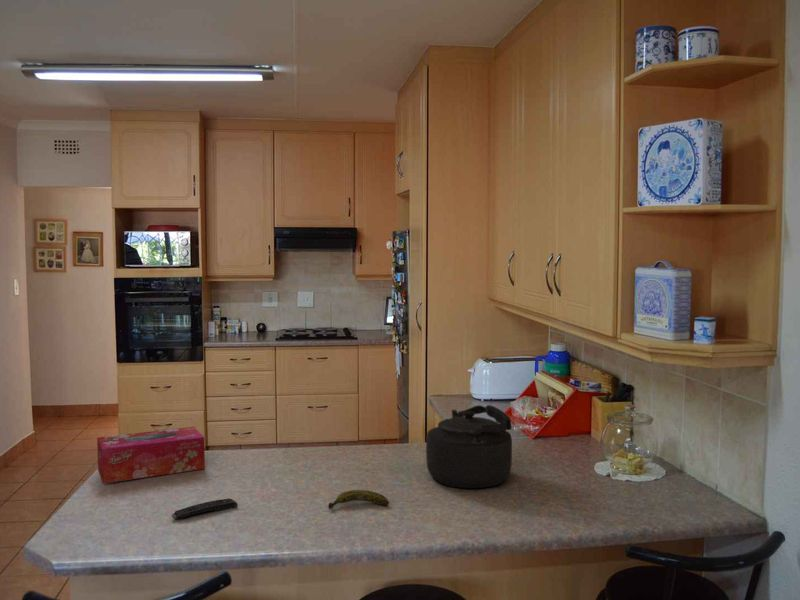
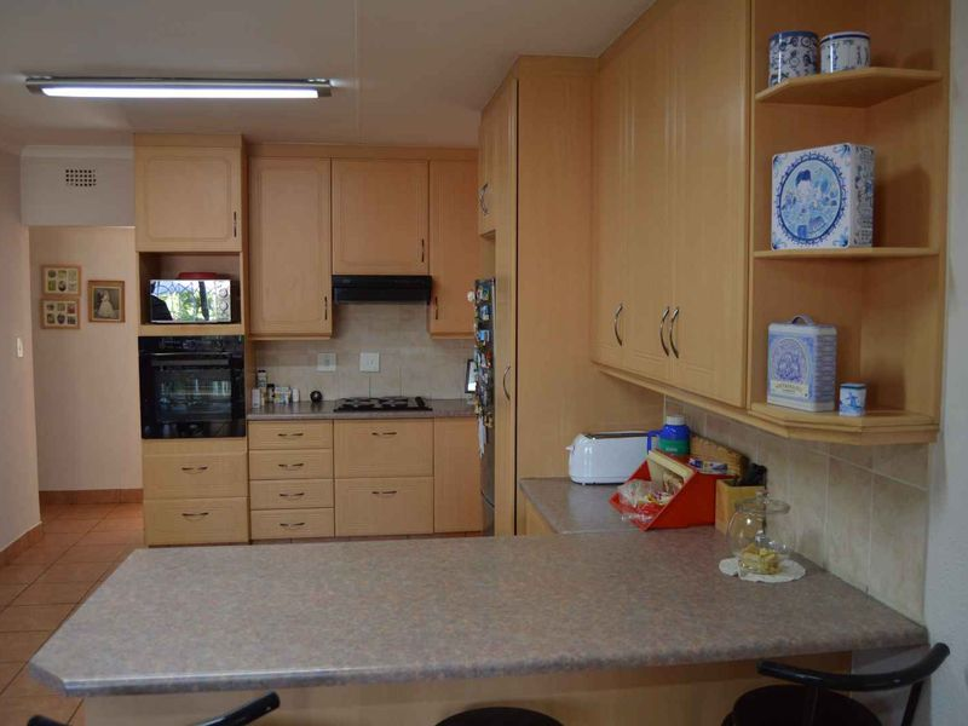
- kettle [425,404,513,489]
- tissue box [96,426,206,484]
- remote control [171,497,238,520]
- banana [327,489,390,510]
